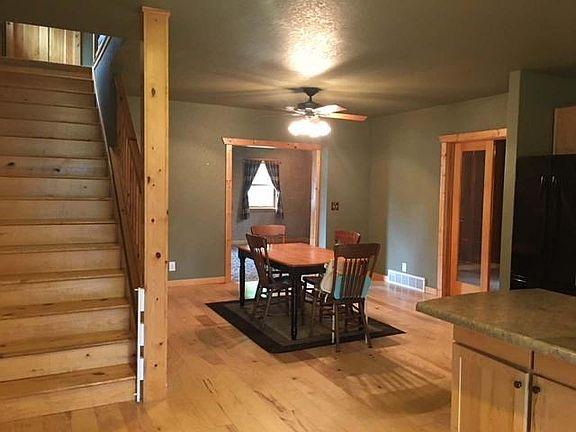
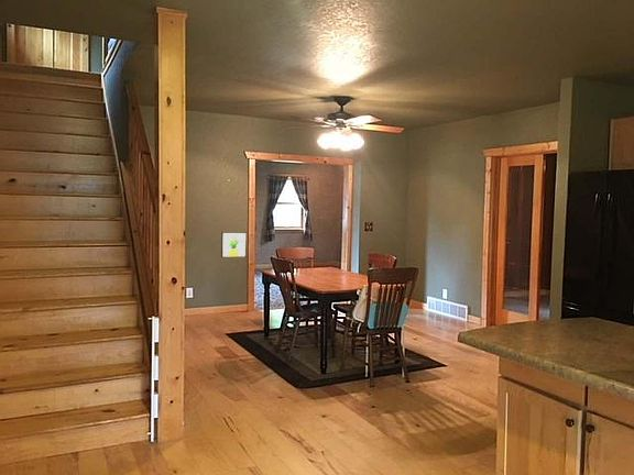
+ wall art [220,231,248,258]
